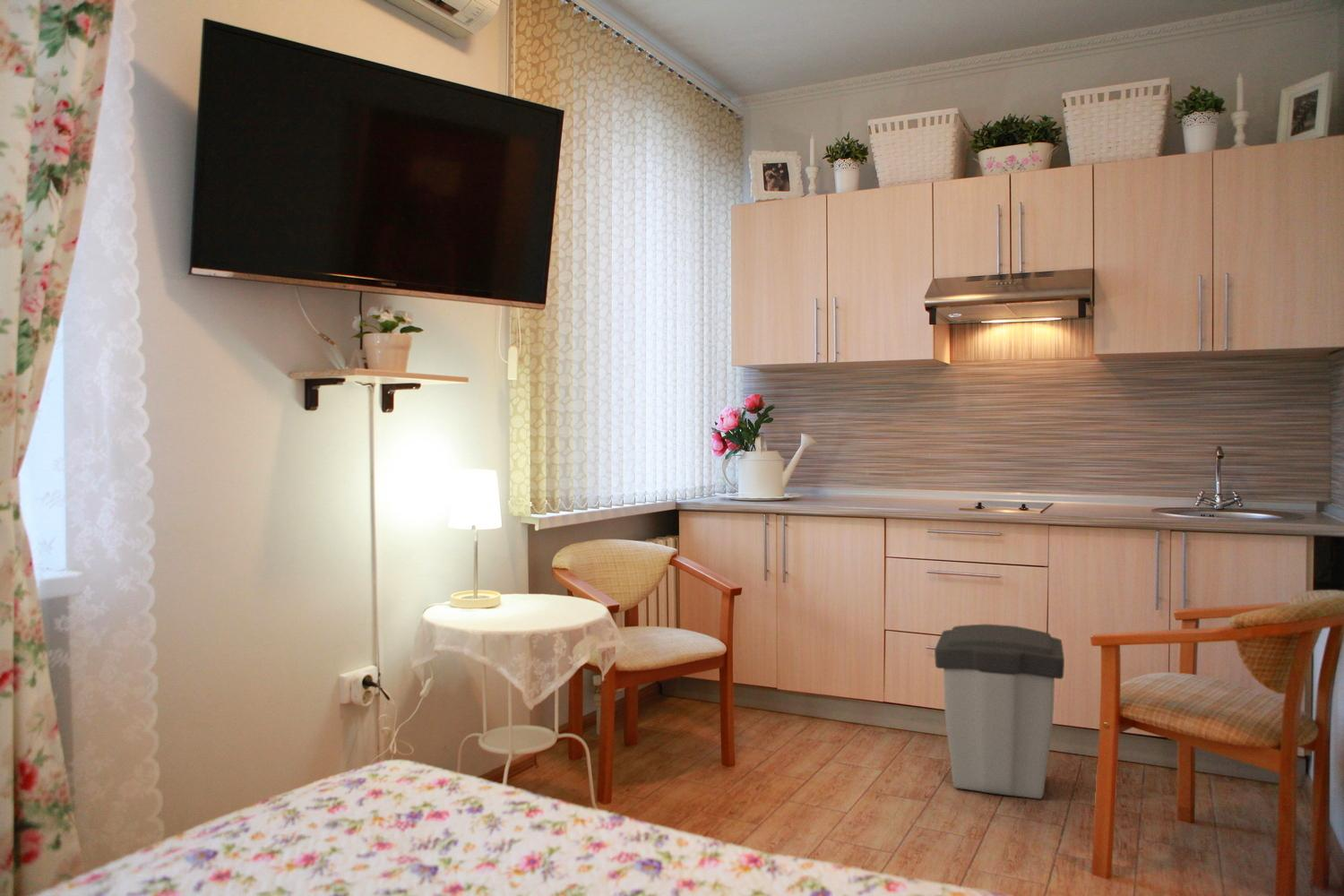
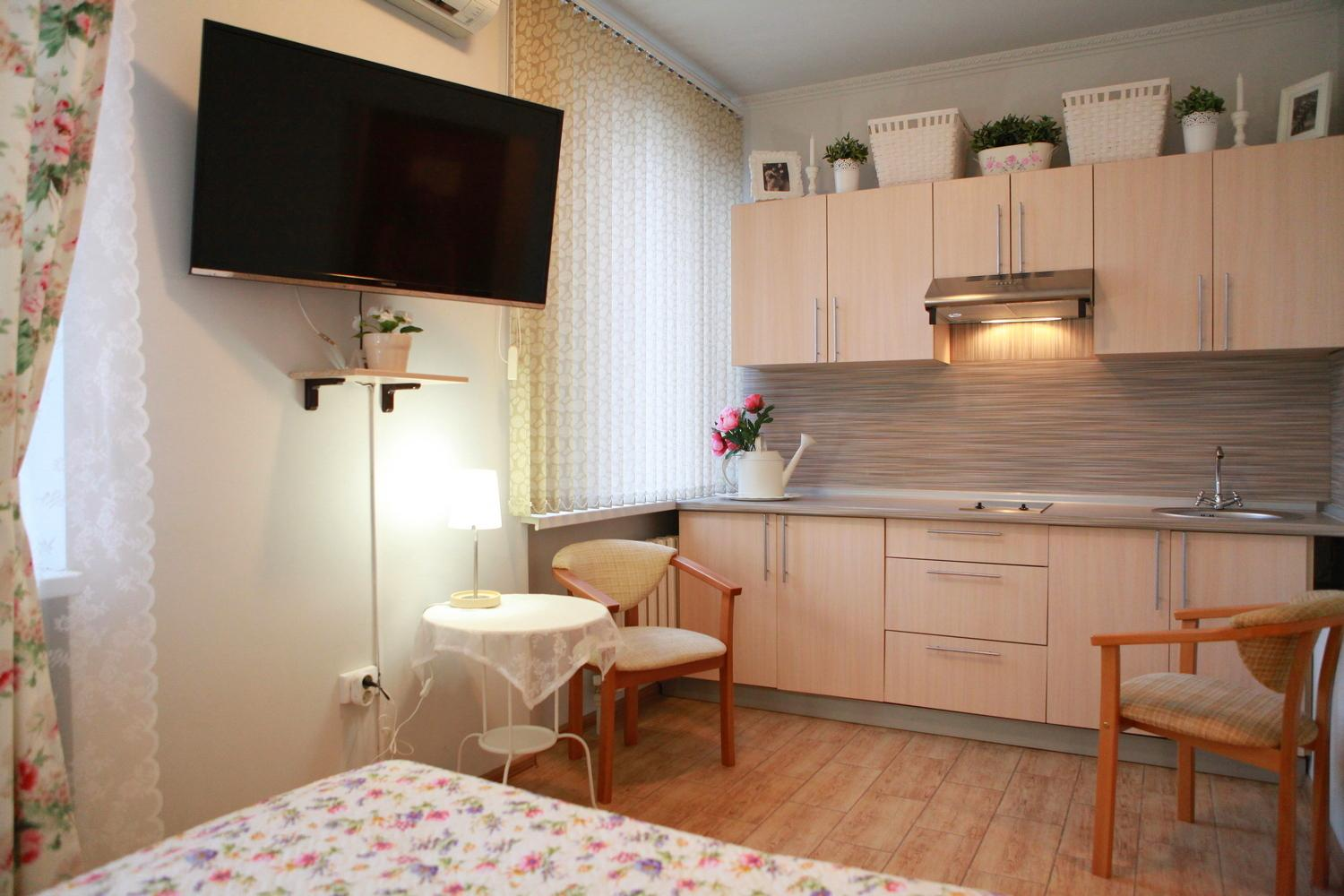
- trash can [934,624,1065,800]
